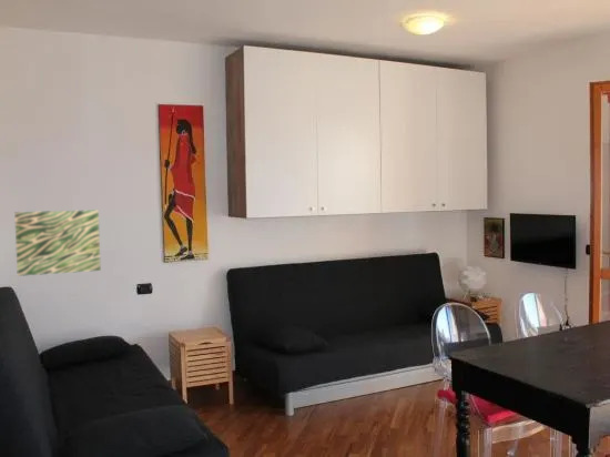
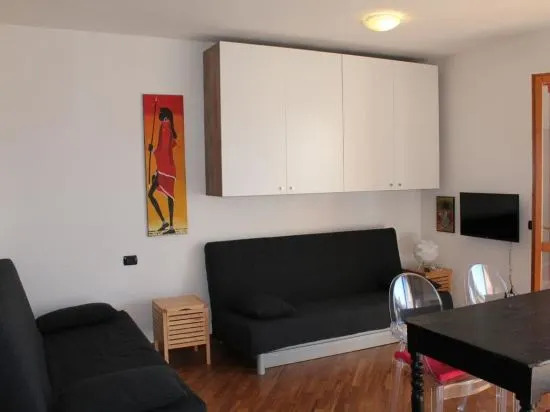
- wall art [13,209,102,277]
